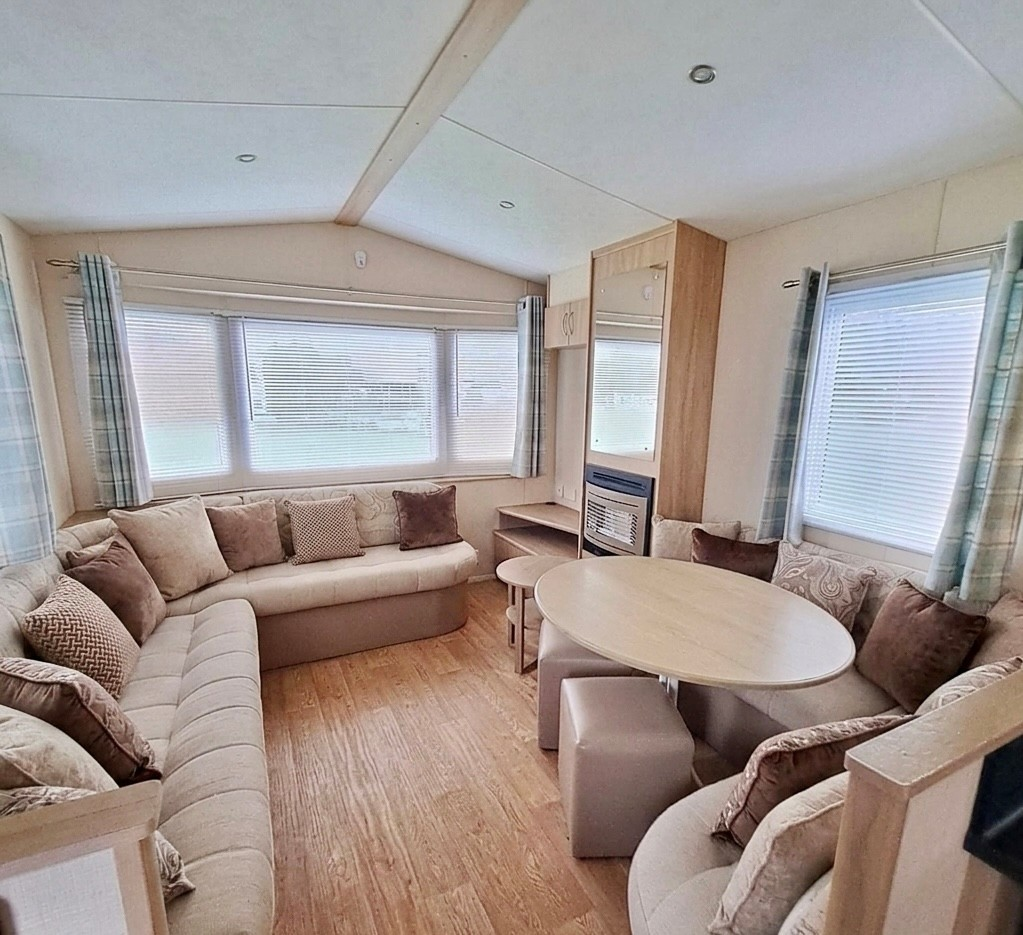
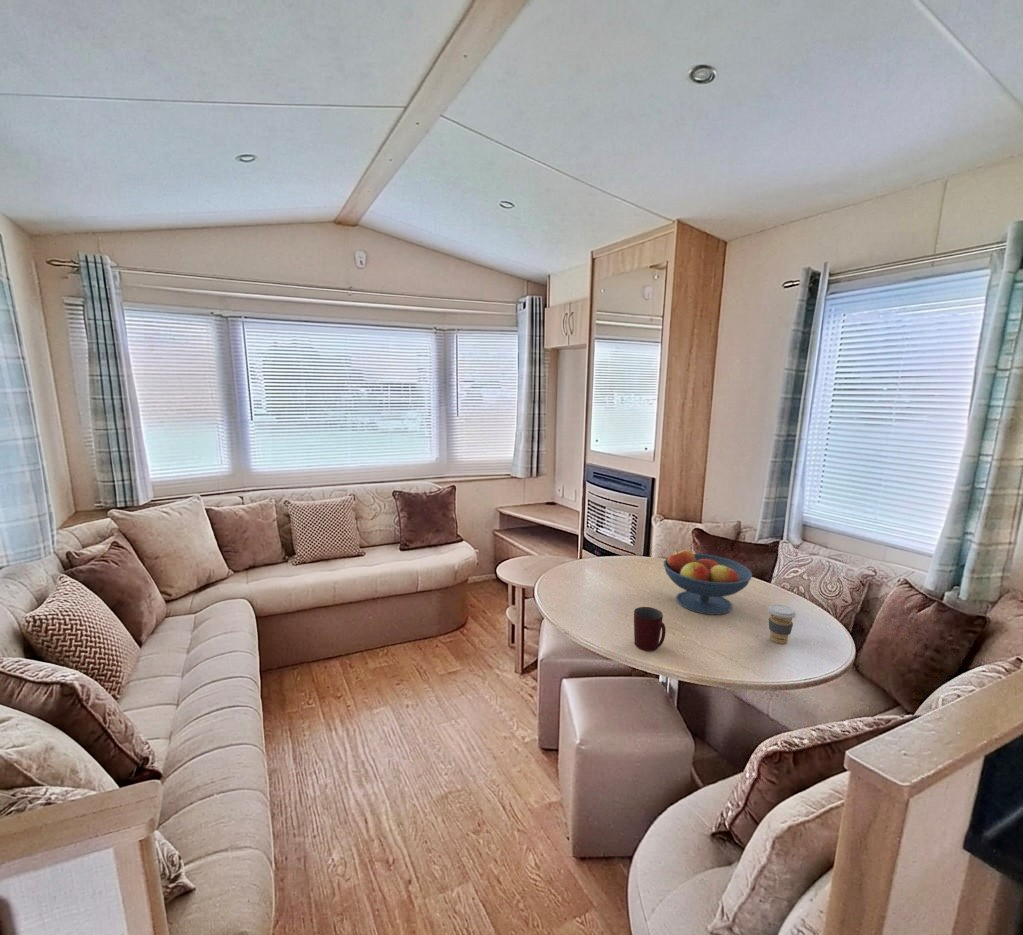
+ coffee cup [767,604,797,645]
+ fruit bowl [663,548,753,616]
+ mug [633,606,667,652]
